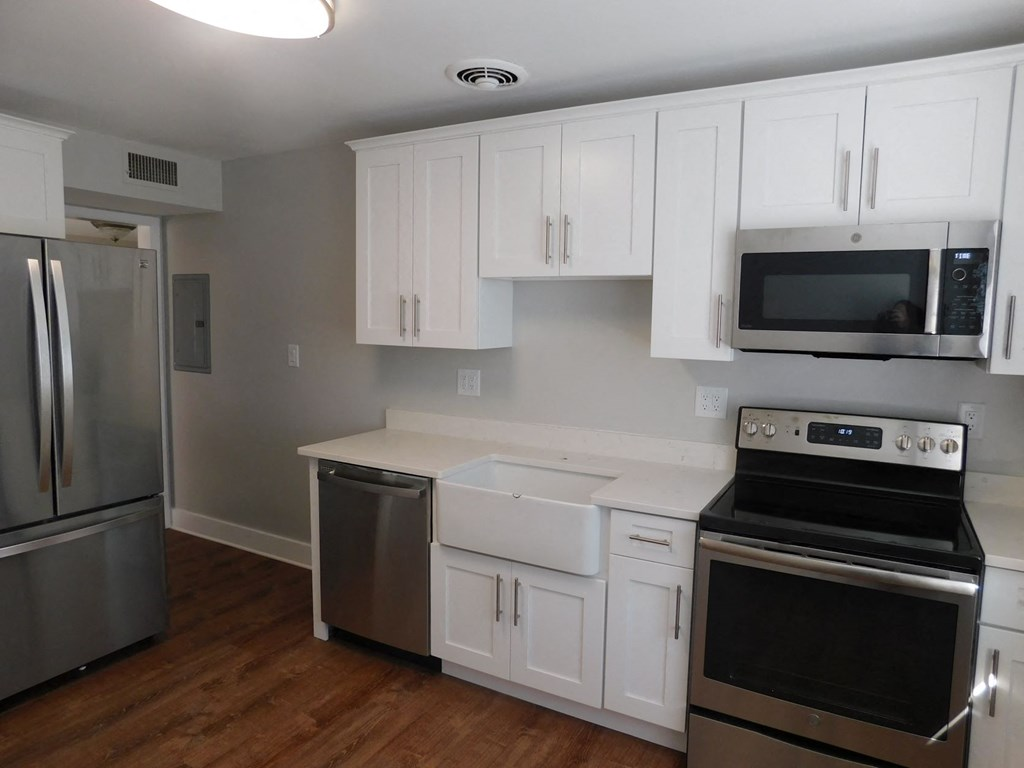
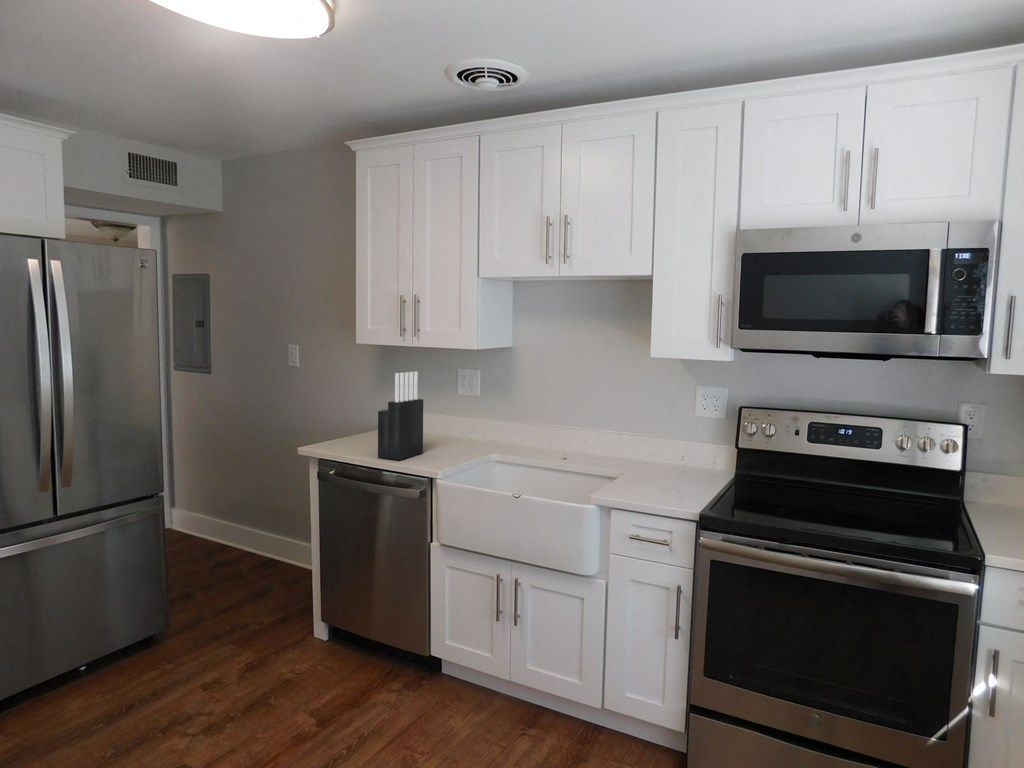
+ knife block [377,371,424,461]
